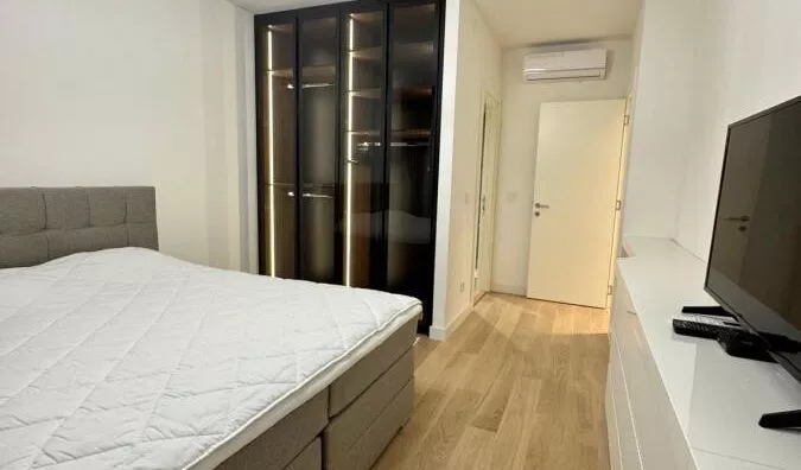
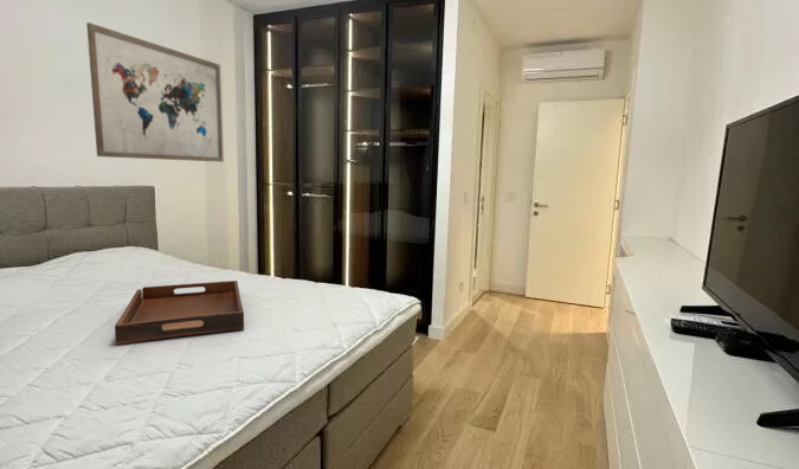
+ wall art [85,21,225,163]
+ serving tray [114,280,245,346]
